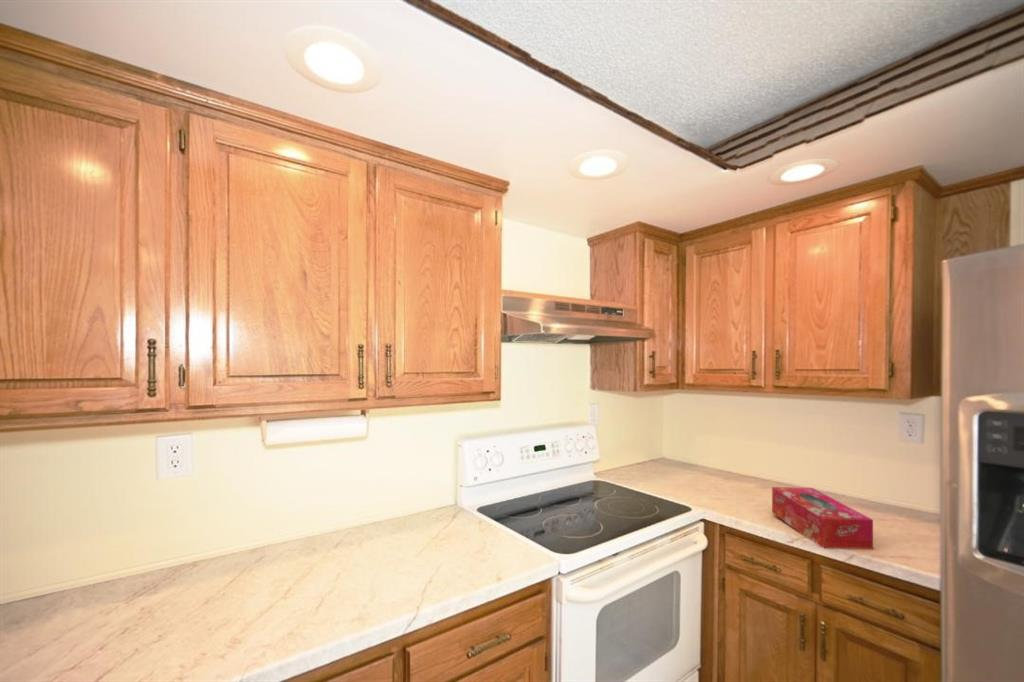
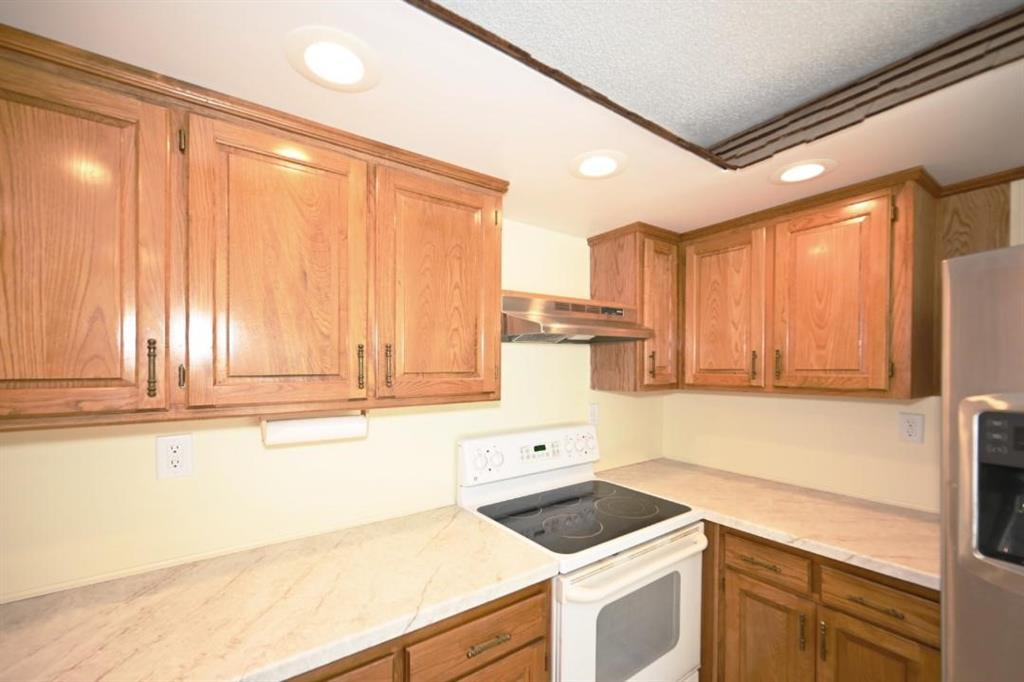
- tissue box [771,486,874,550]
